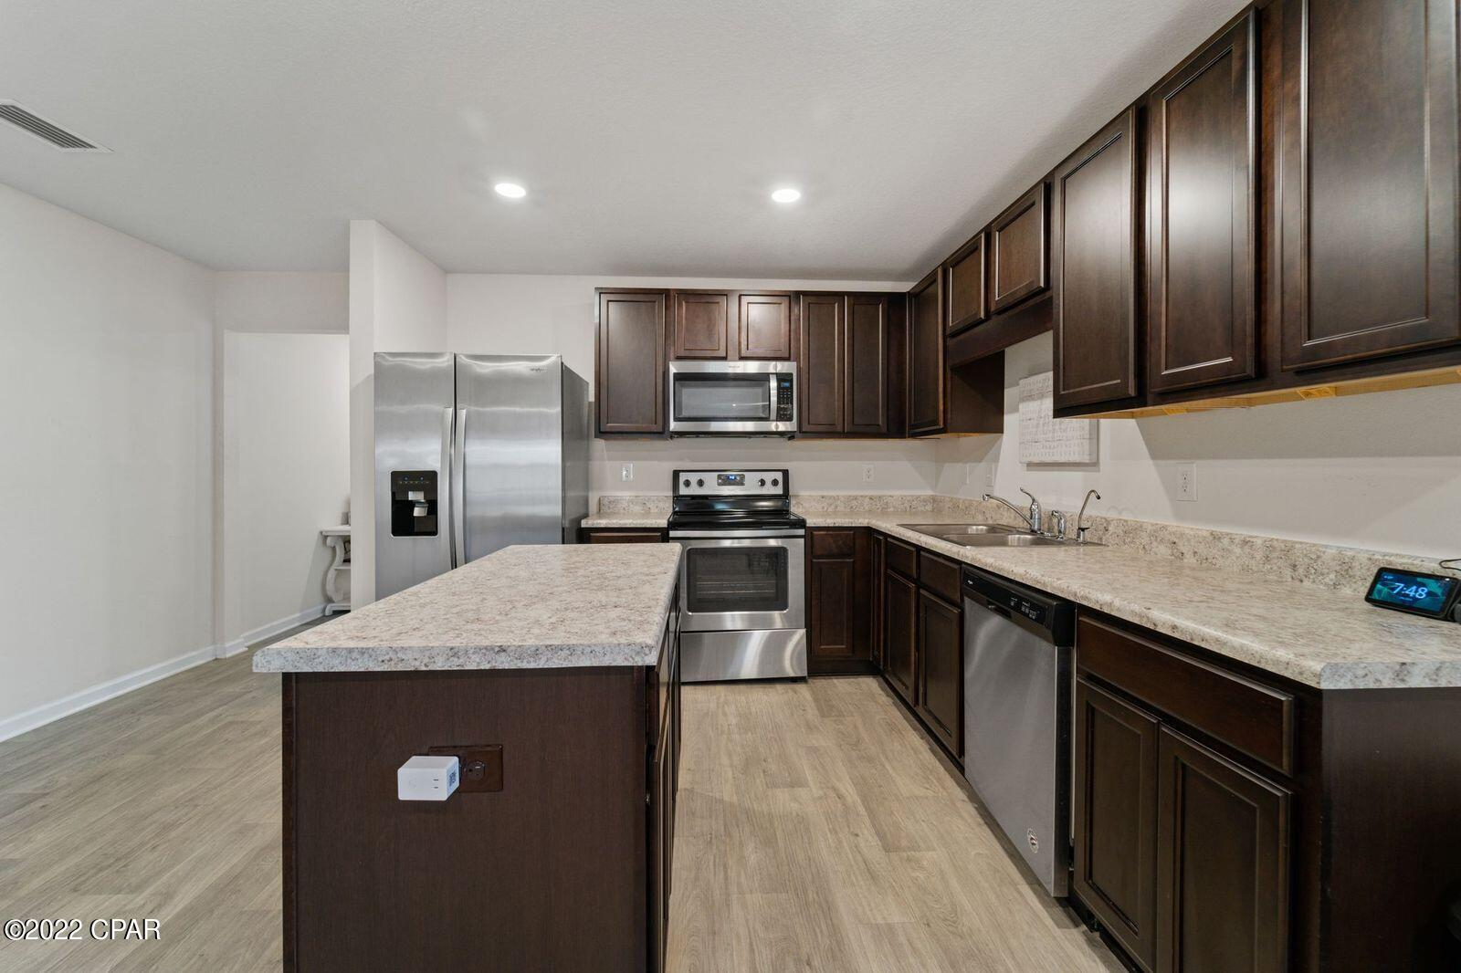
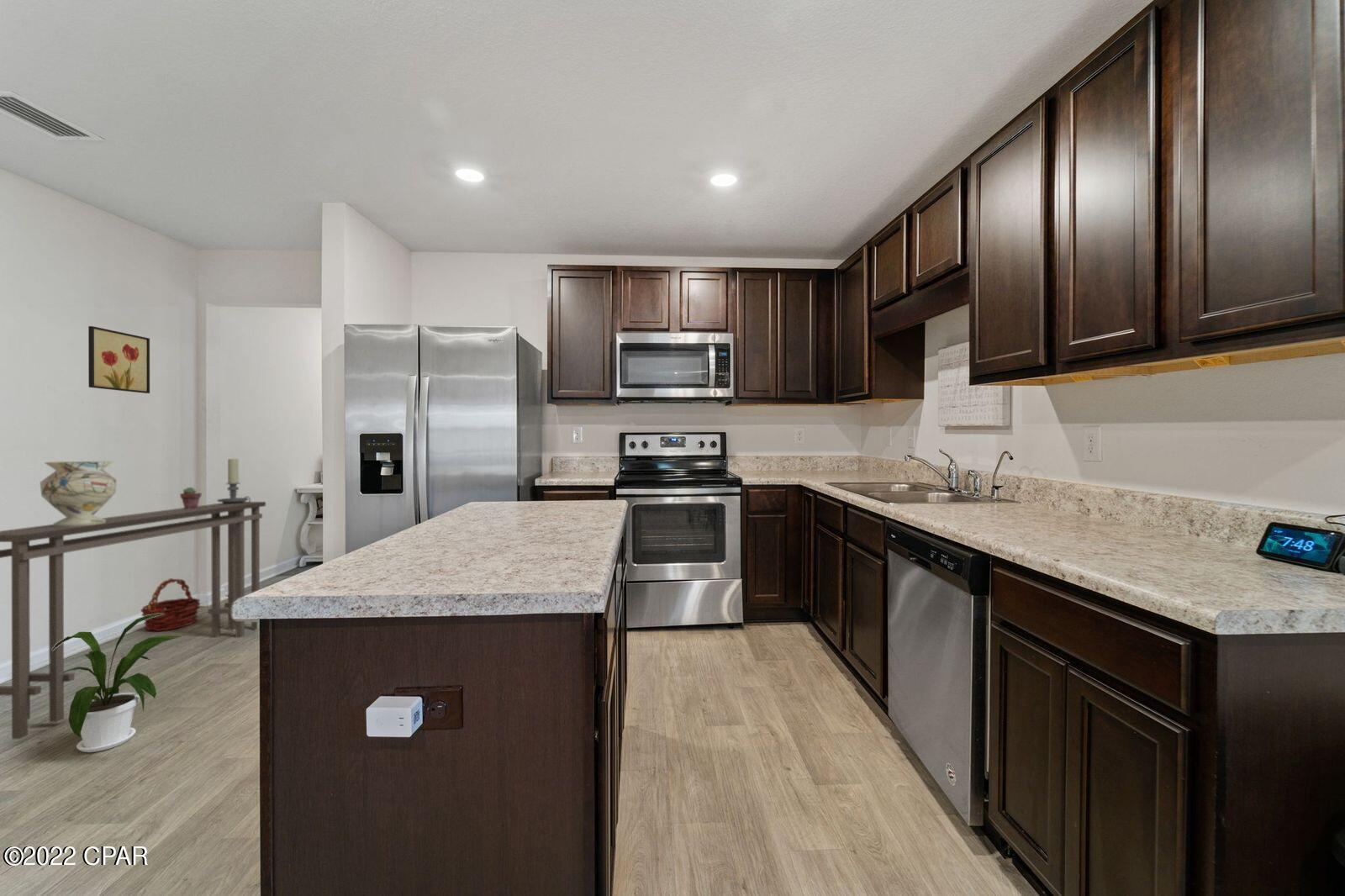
+ decorative vase [40,461,118,527]
+ potted succulent [179,486,202,509]
+ wall art [87,325,150,394]
+ console table [0,501,266,740]
+ house plant [52,614,184,753]
+ basket [140,577,201,632]
+ candle holder [217,457,251,503]
